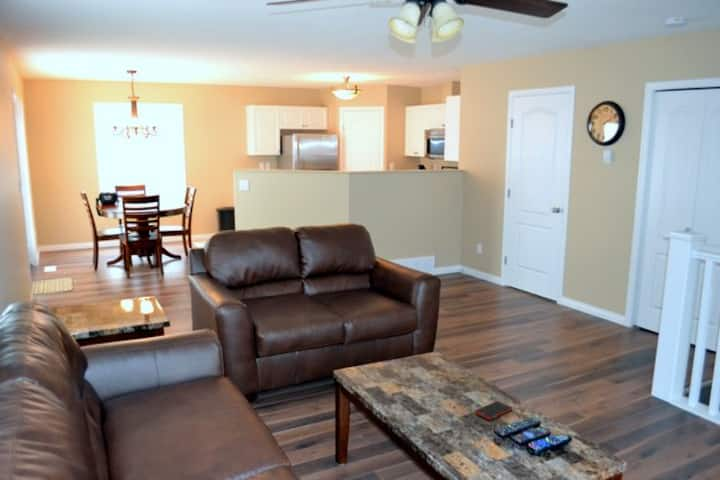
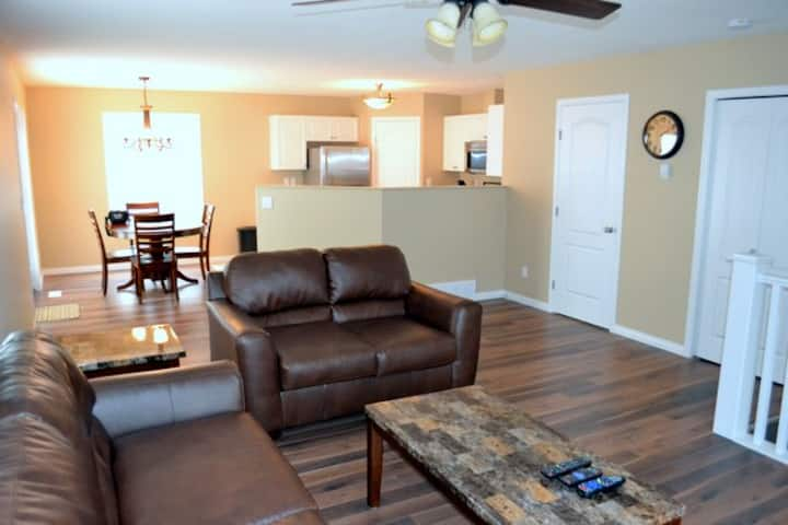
- cell phone [474,400,513,421]
